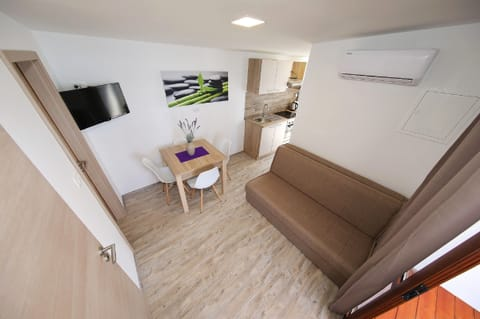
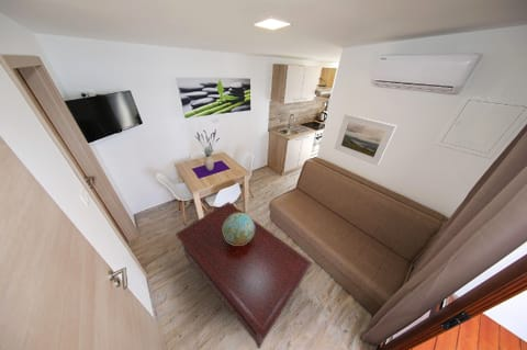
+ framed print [334,113,397,167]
+ coffee table [175,201,314,350]
+ decorative globe [223,212,255,245]
